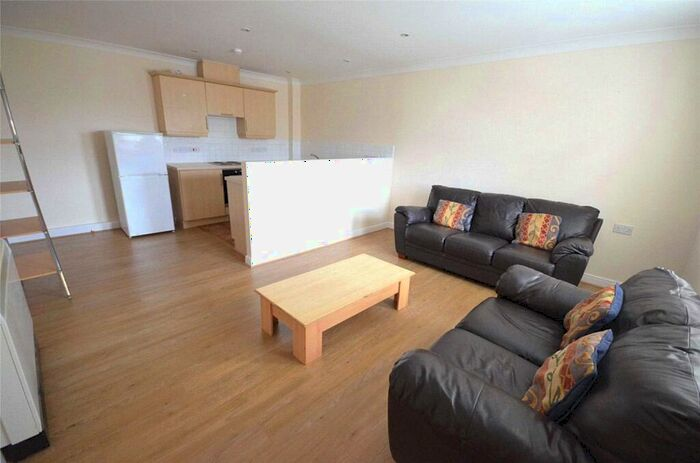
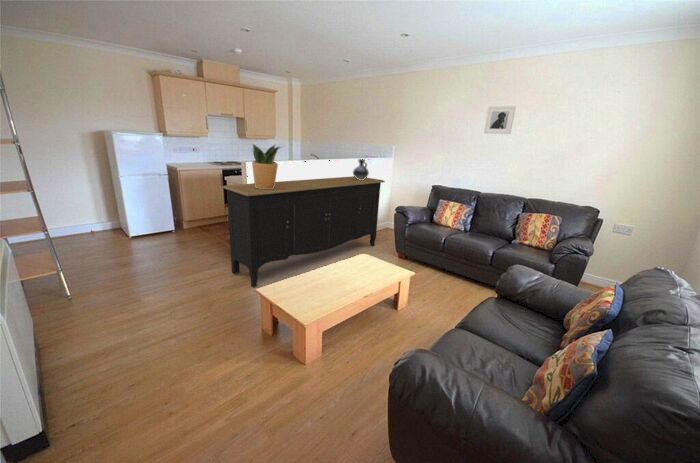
+ sideboard [222,175,386,288]
+ ceramic jug [352,158,370,180]
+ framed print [483,105,517,135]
+ potted plant [250,142,285,189]
